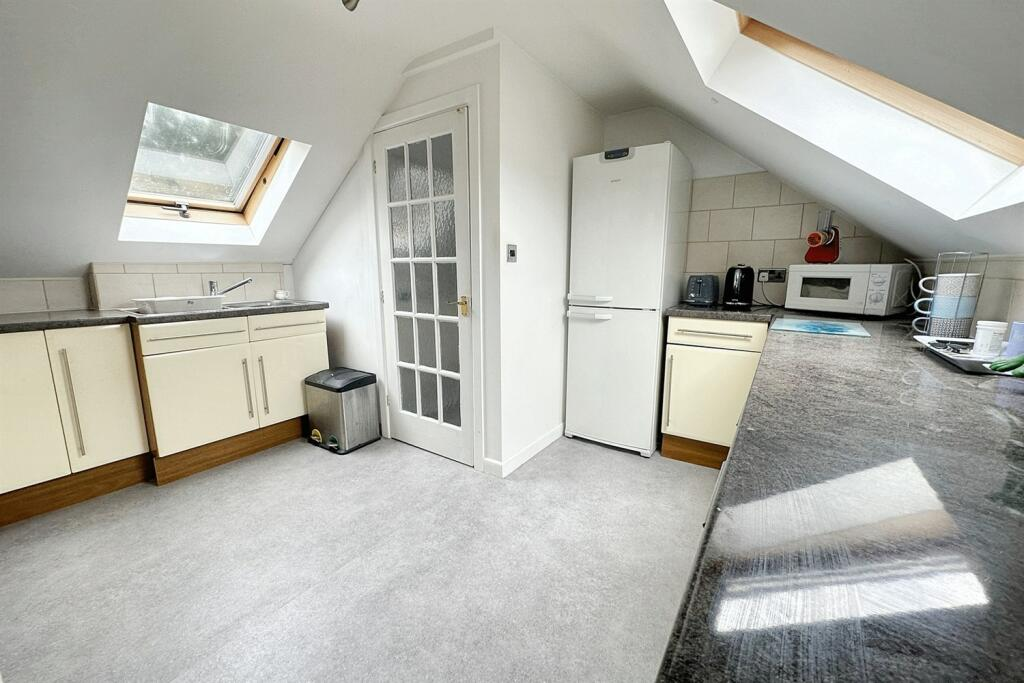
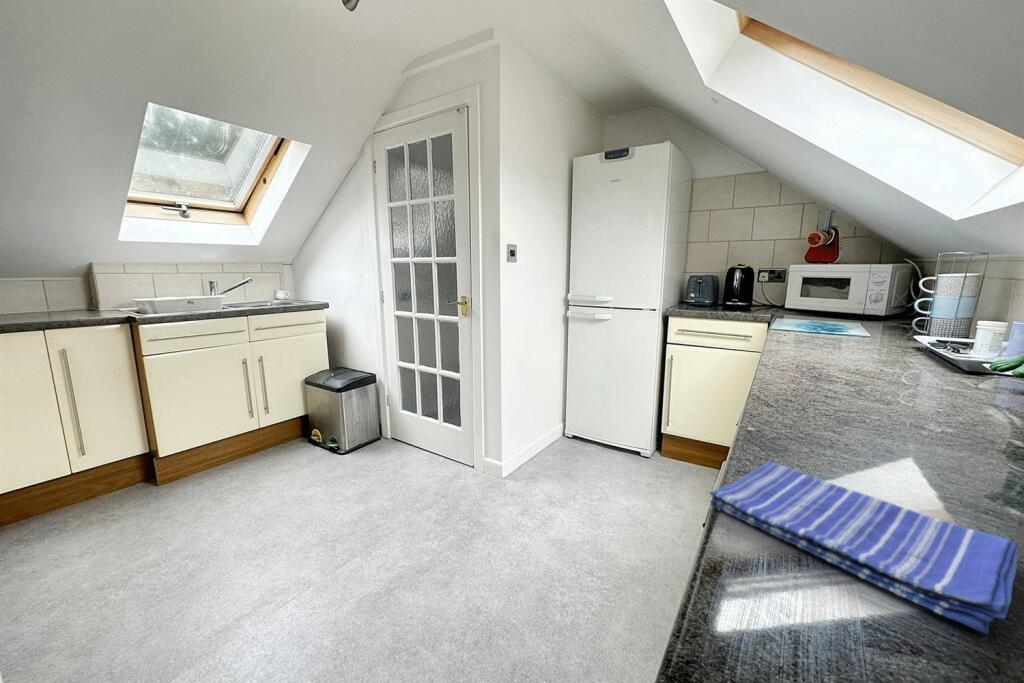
+ dish towel [709,460,1021,635]
